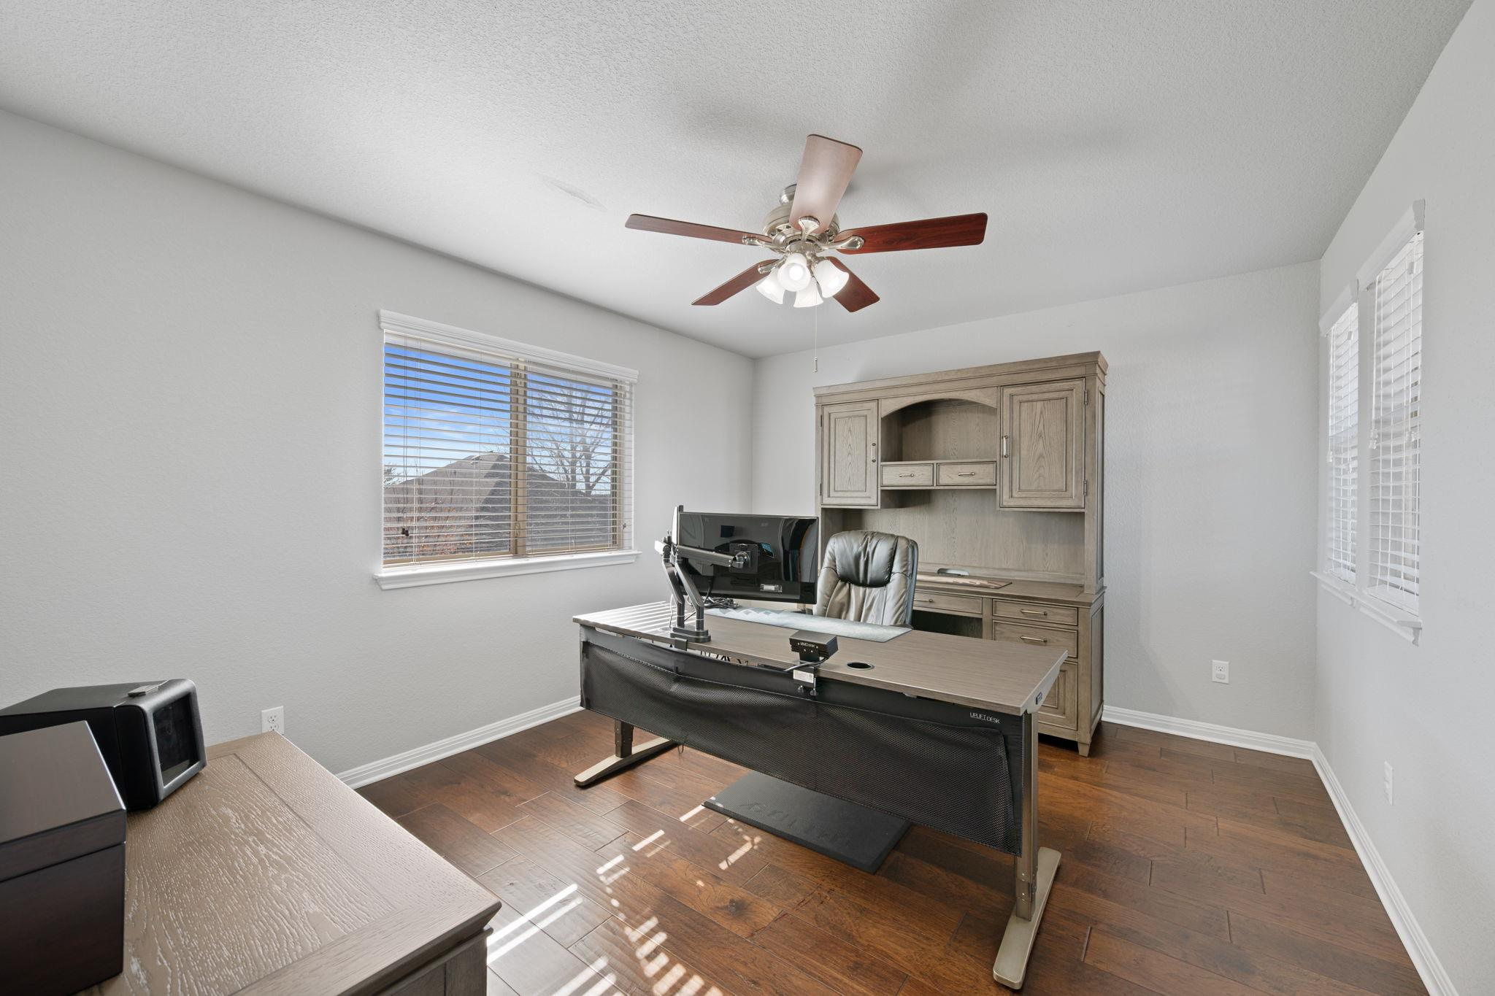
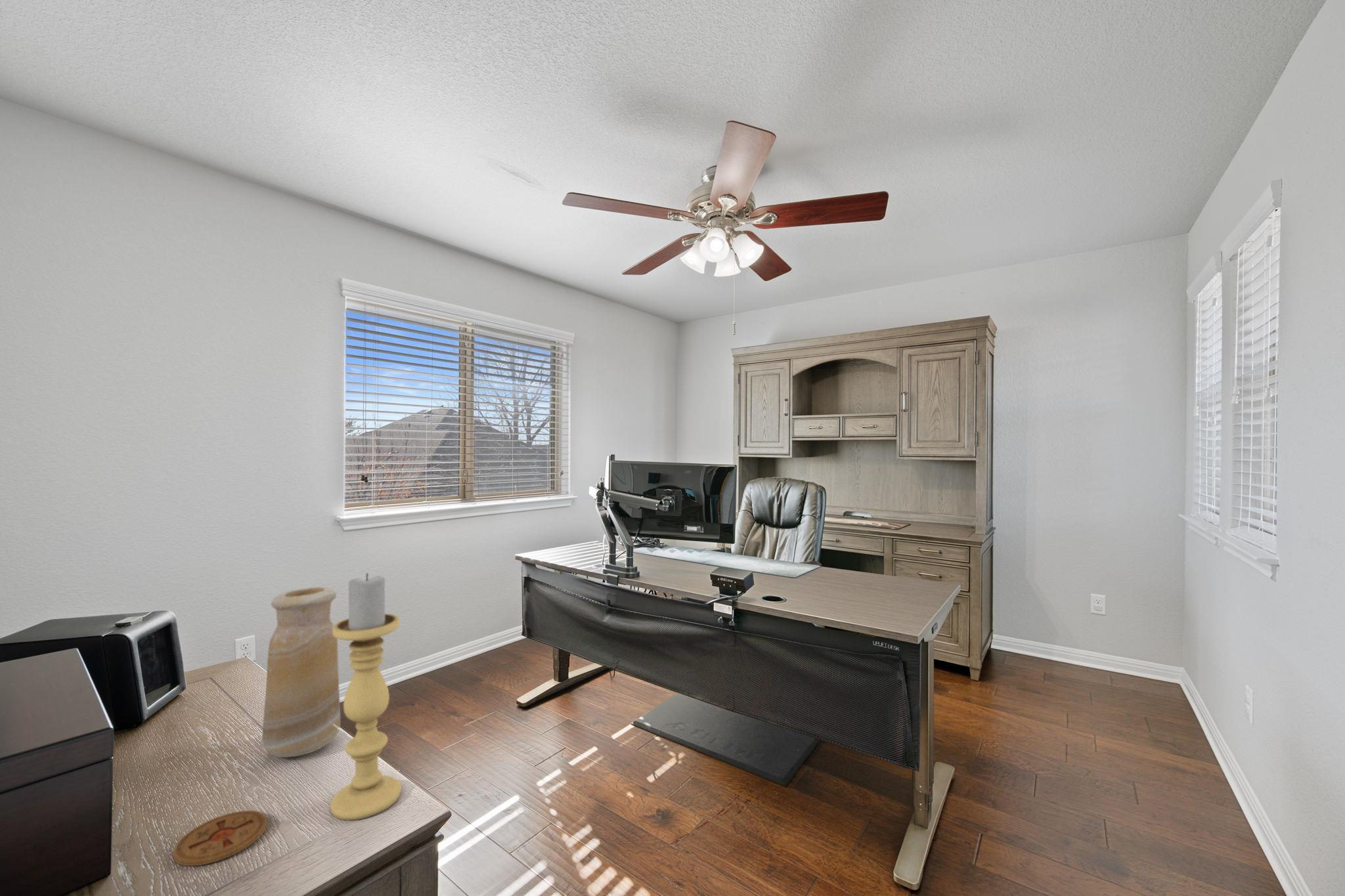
+ coaster [173,810,268,866]
+ vase [261,586,341,758]
+ candle holder [330,572,402,821]
